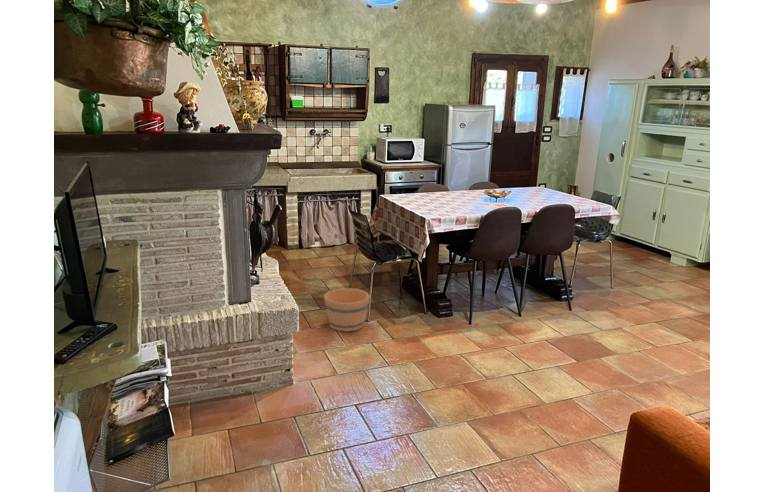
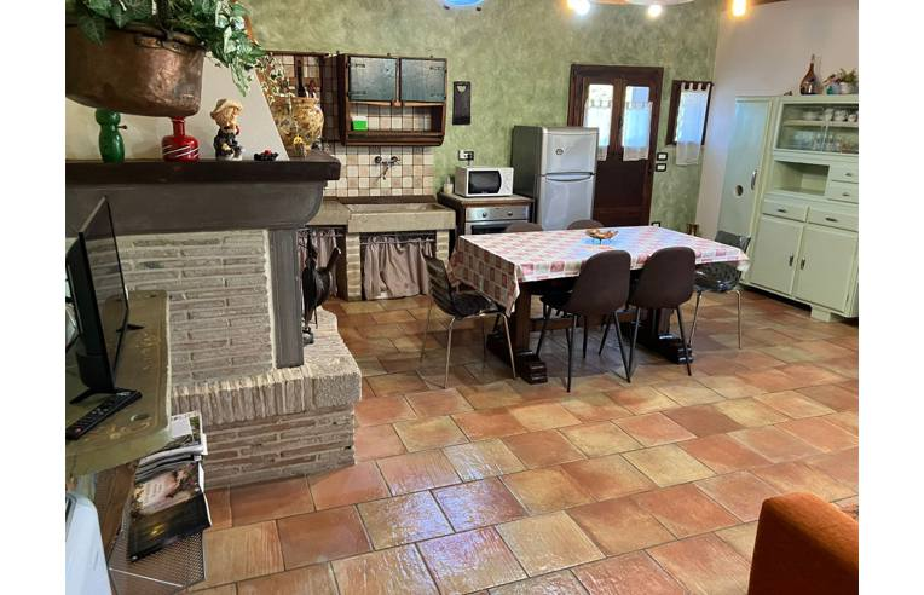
- bucket [322,287,371,332]
